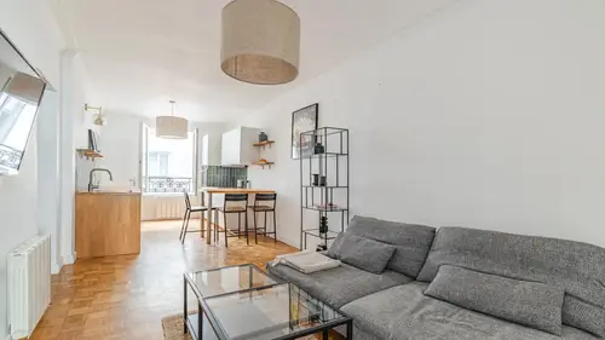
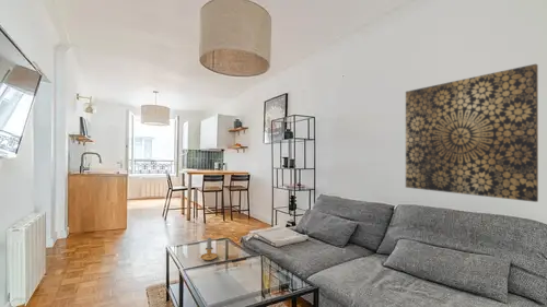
+ candle [196,237,219,261]
+ wall art [405,63,539,203]
